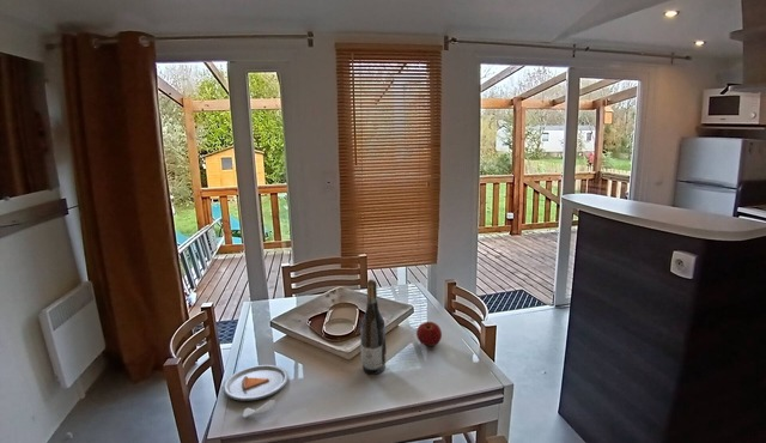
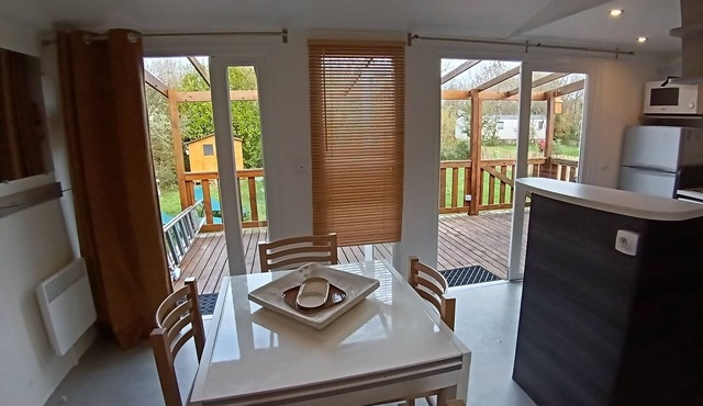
- wine bottle [359,278,388,375]
- dinner plate [223,364,290,419]
- apple [415,321,443,347]
